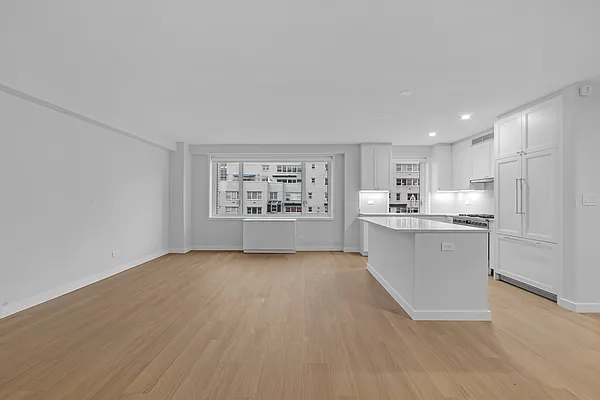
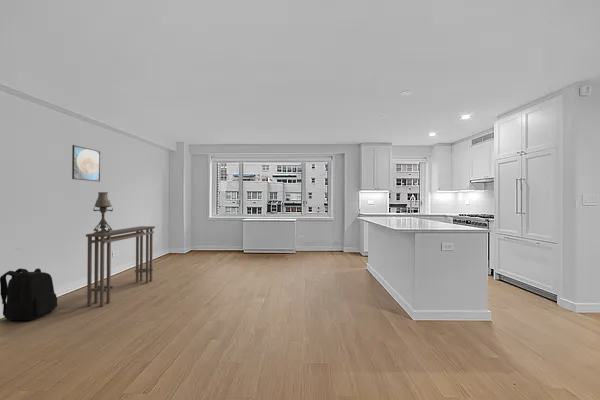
+ console table [85,225,156,307]
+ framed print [71,144,101,183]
+ table lamp [92,191,114,234]
+ backpack [0,267,58,321]
